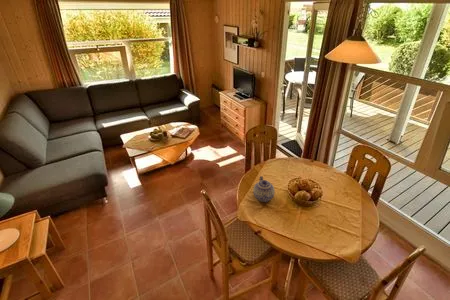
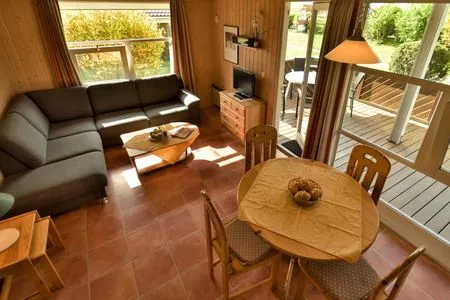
- teapot [252,175,276,203]
